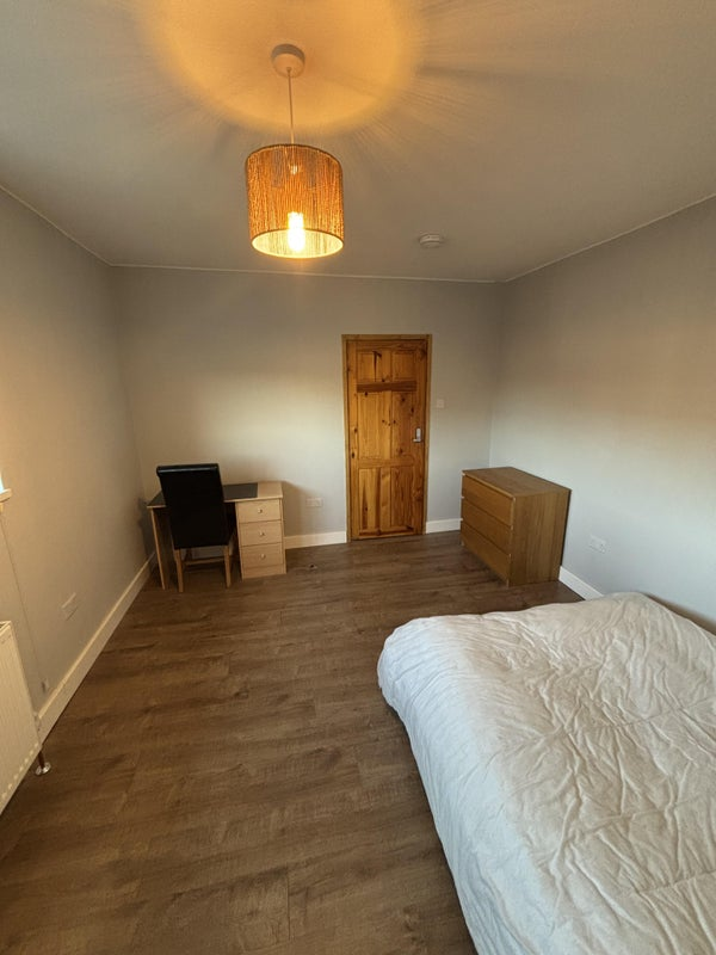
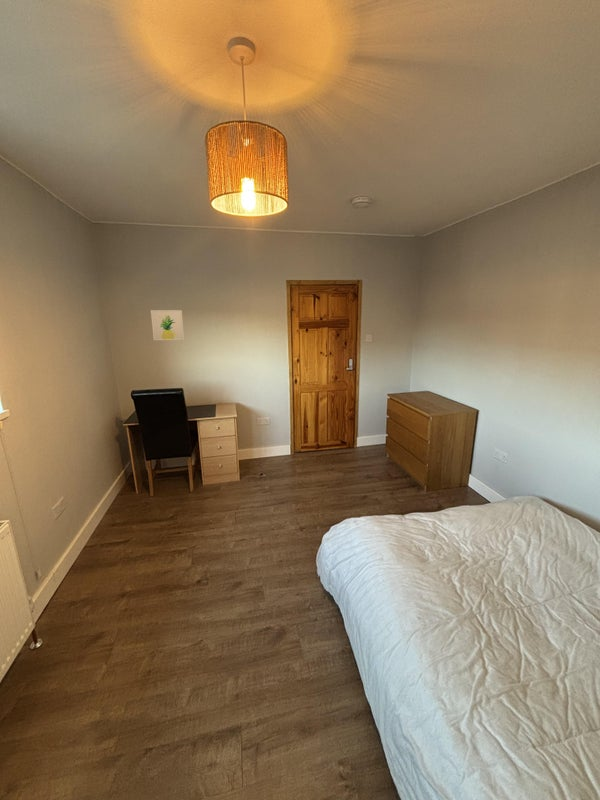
+ wall art [150,309,185,341]
